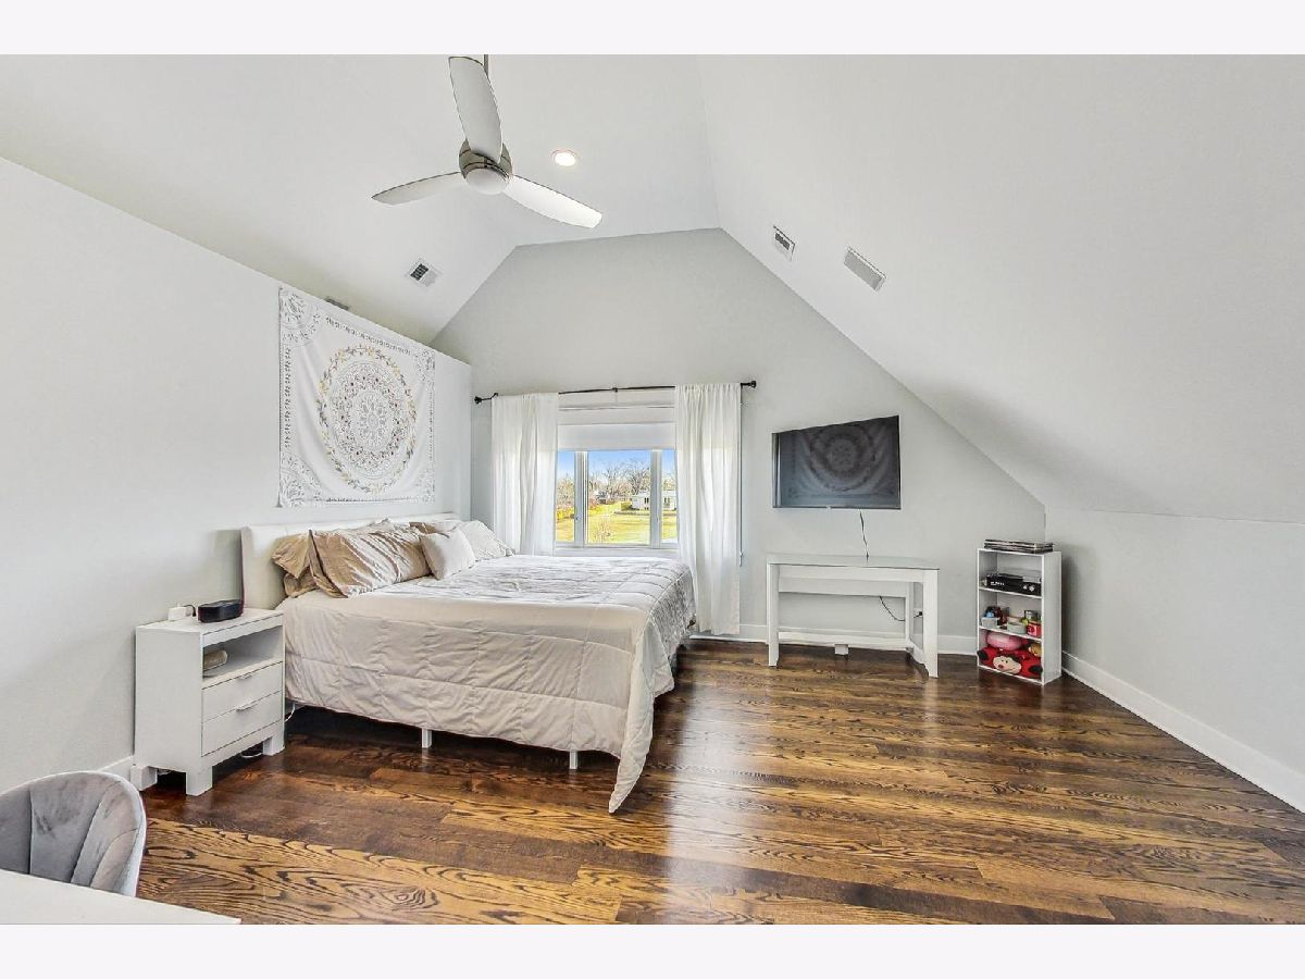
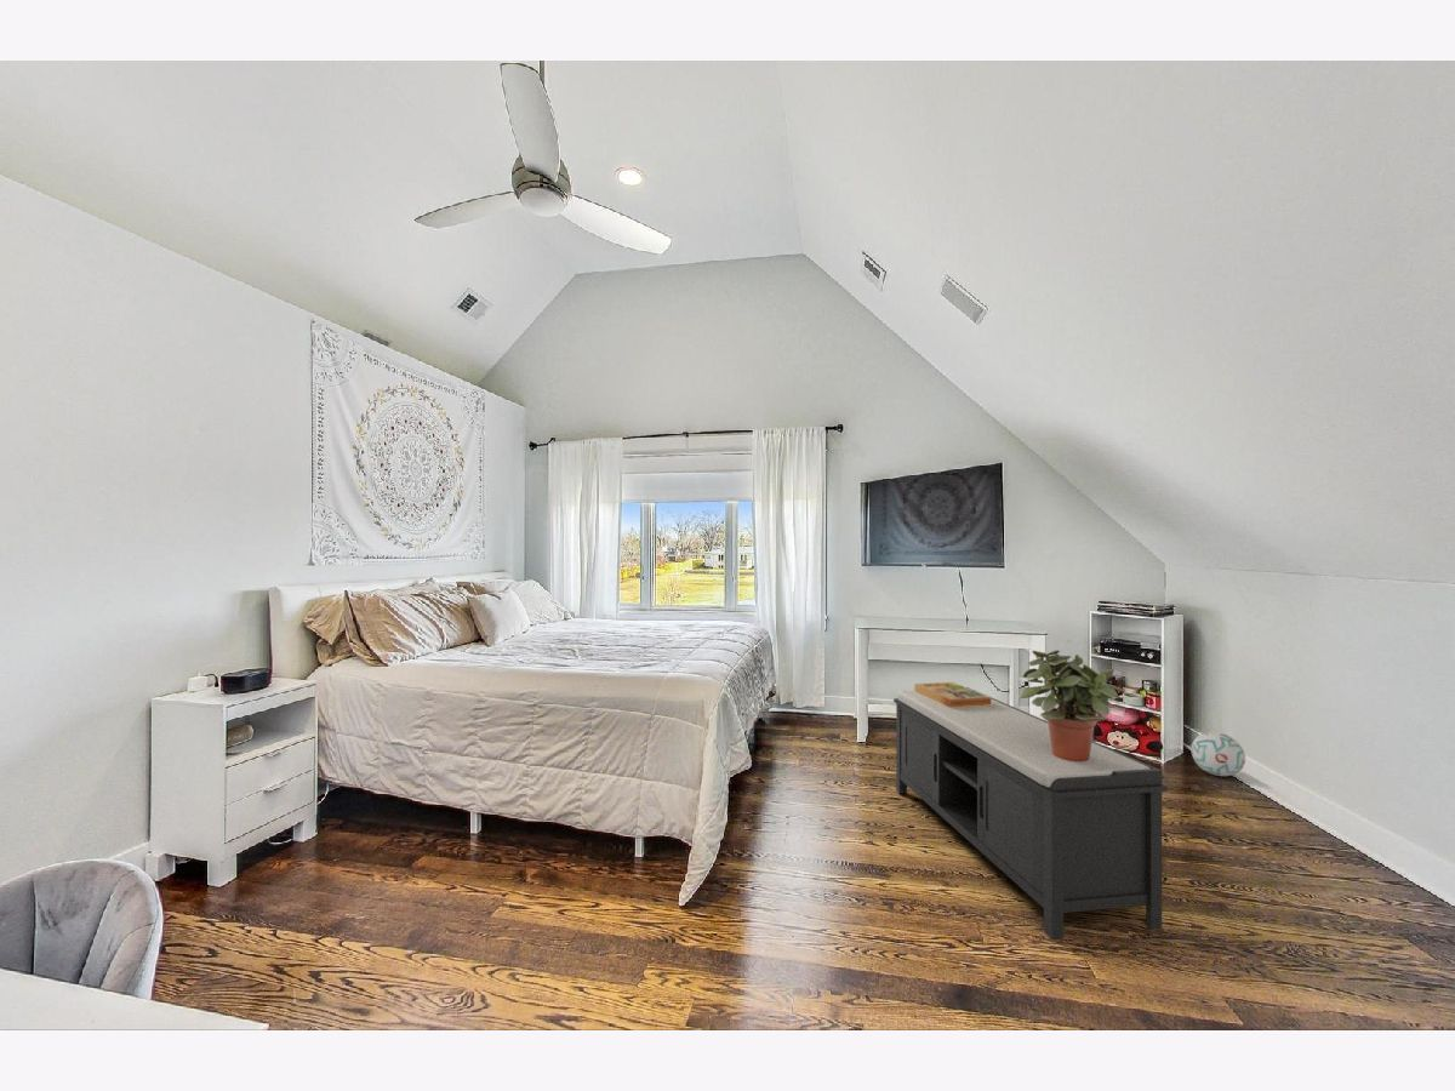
+ bench [892,686,1169,941]
+ potted plant [1018,649,1125,761]
+ decorative box [913,681,993,708]
+ ball [1189,731,1246,777]
